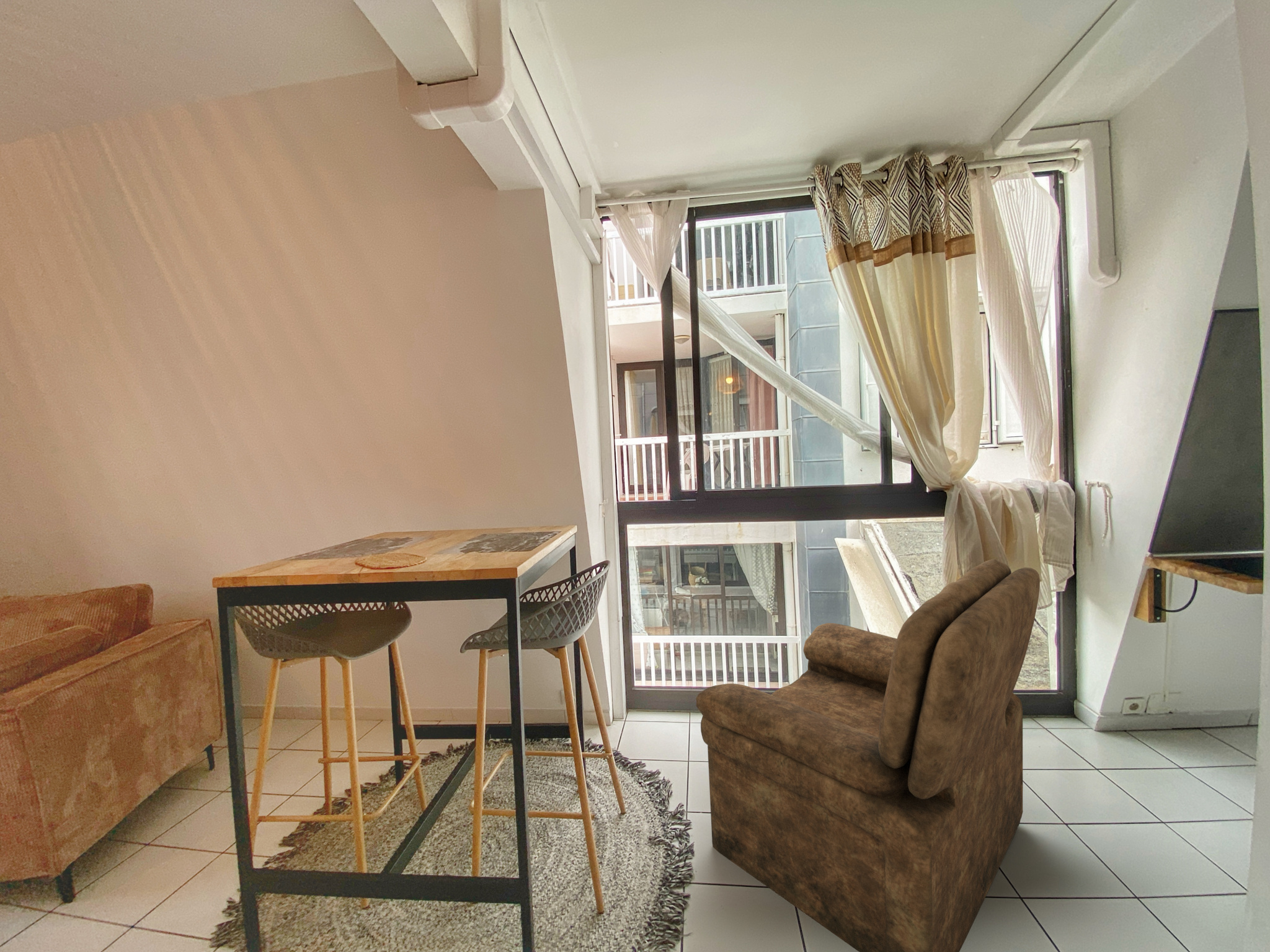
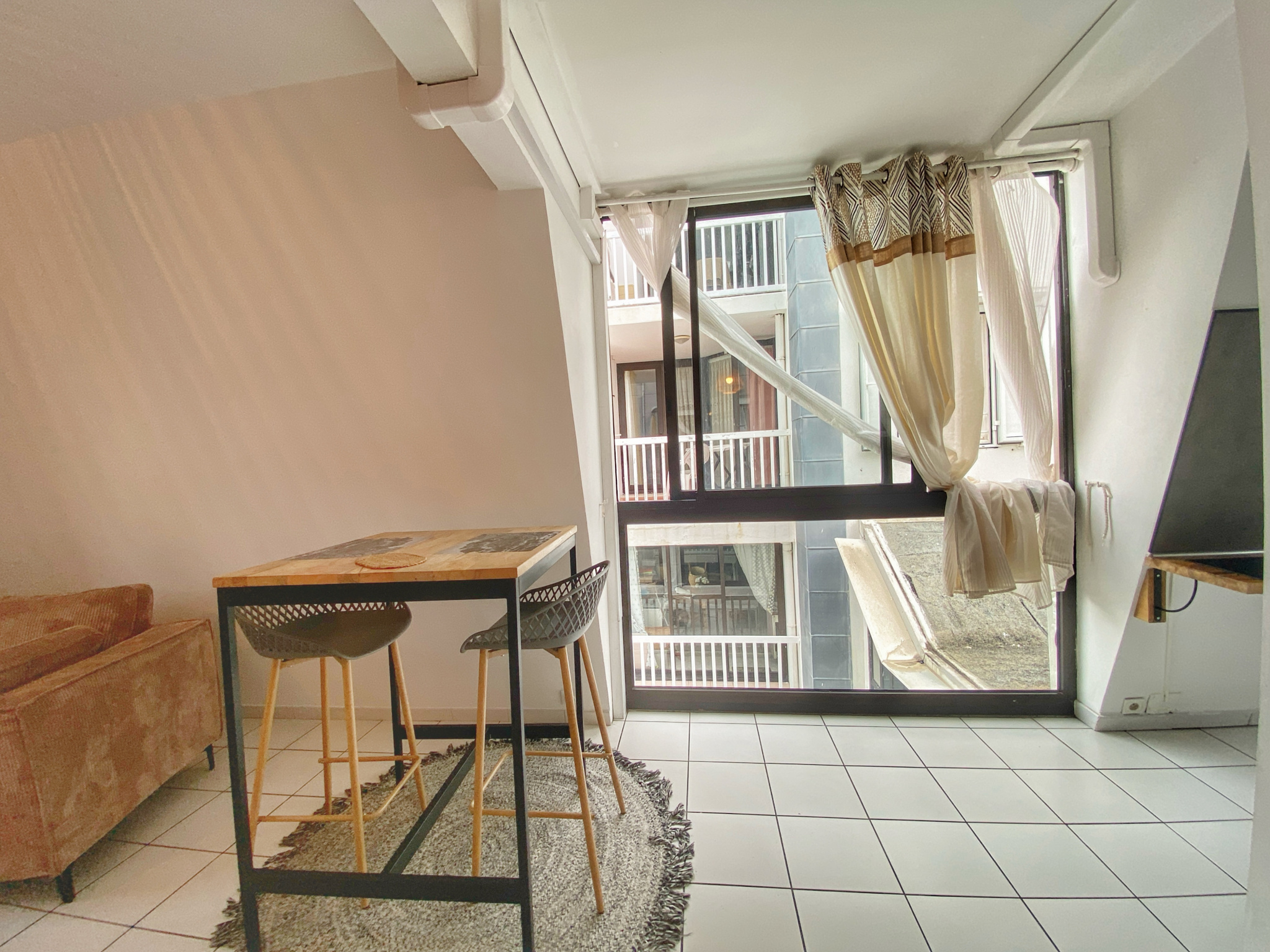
- armchair [696,558,1041,952]
